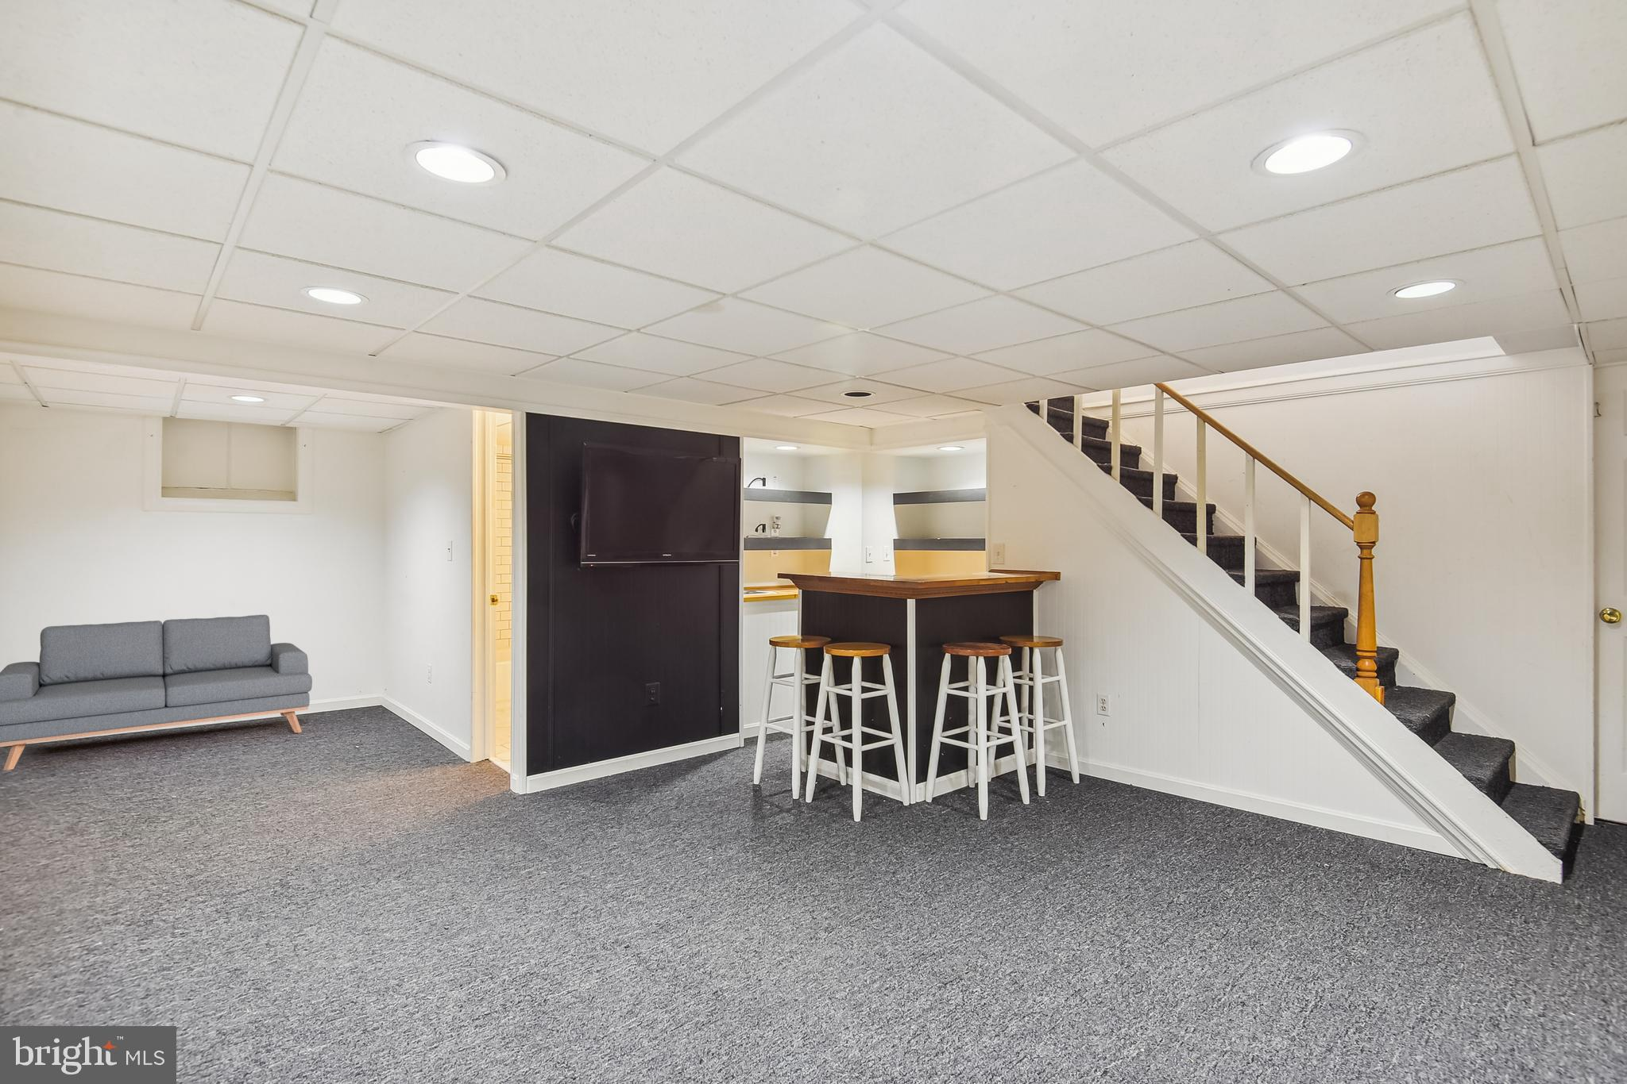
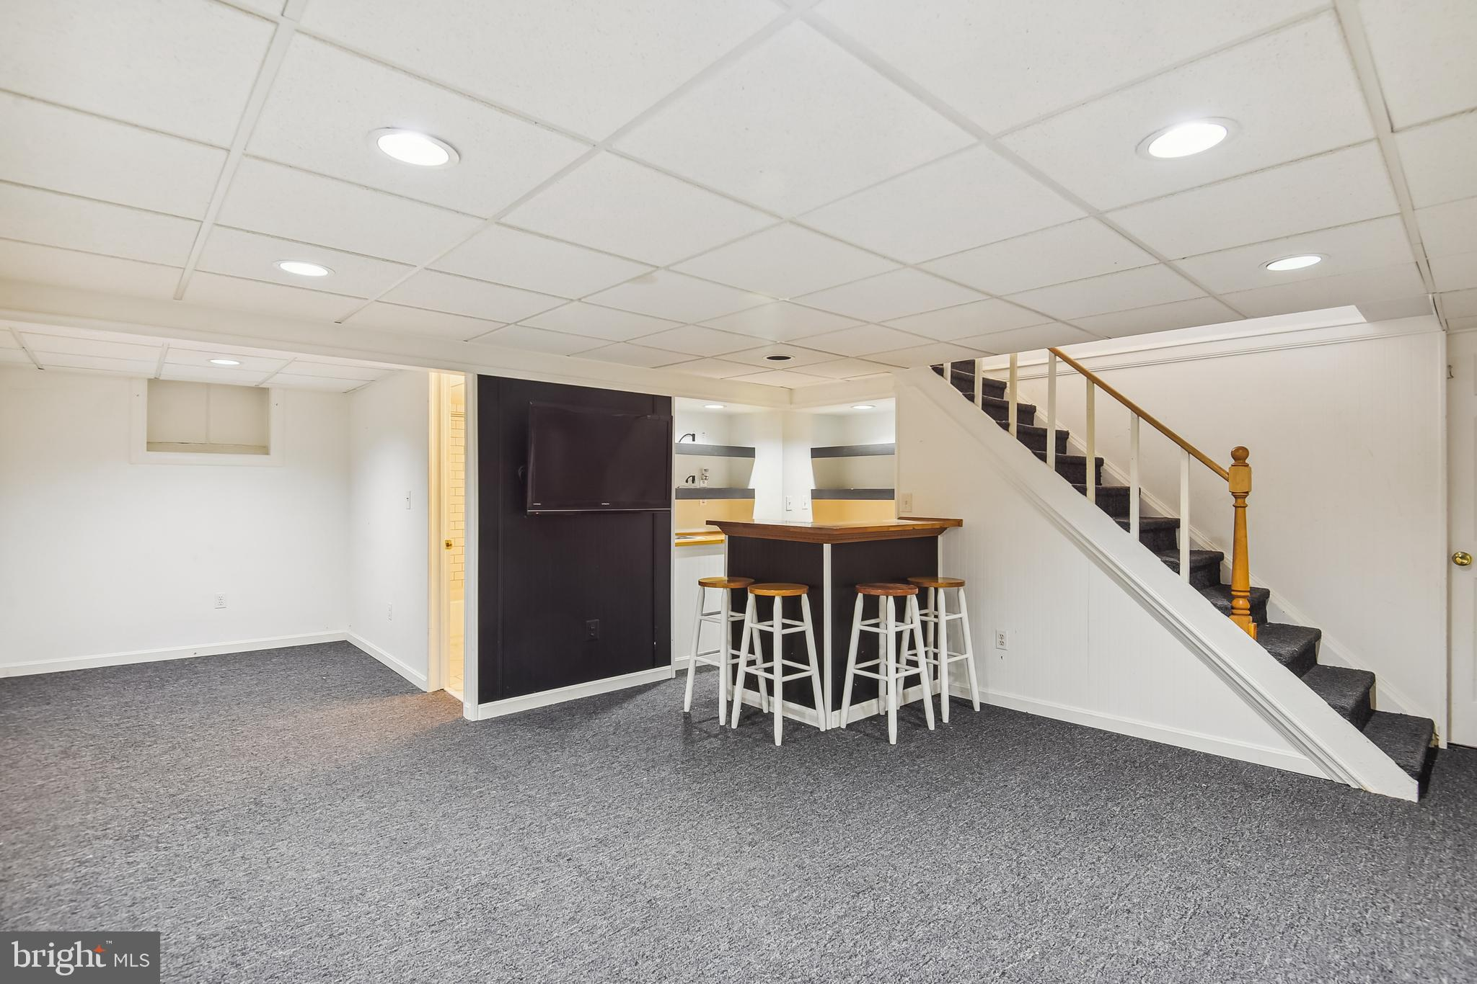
- sofa [0,615,314,772]
